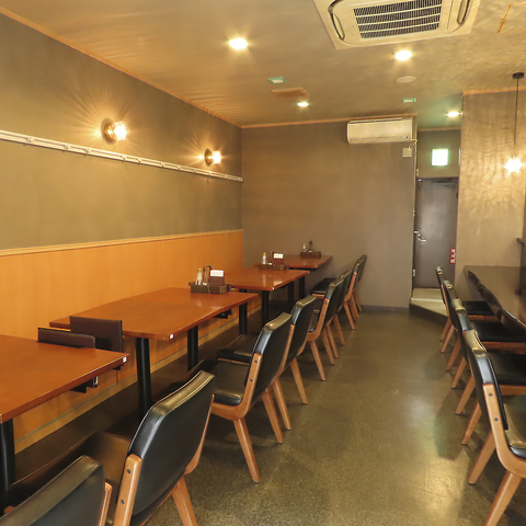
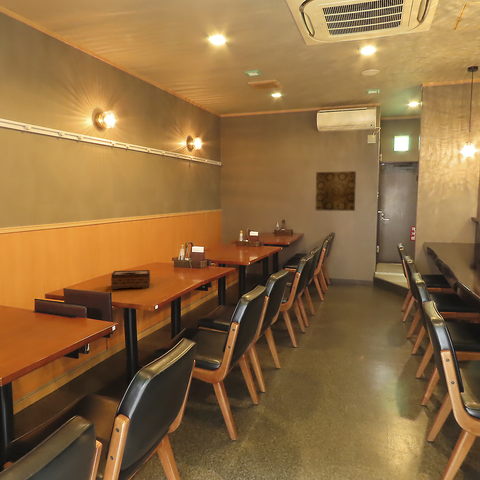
+ tissue box [110,269,151,290]
+ wall art [314,170,357,212]
